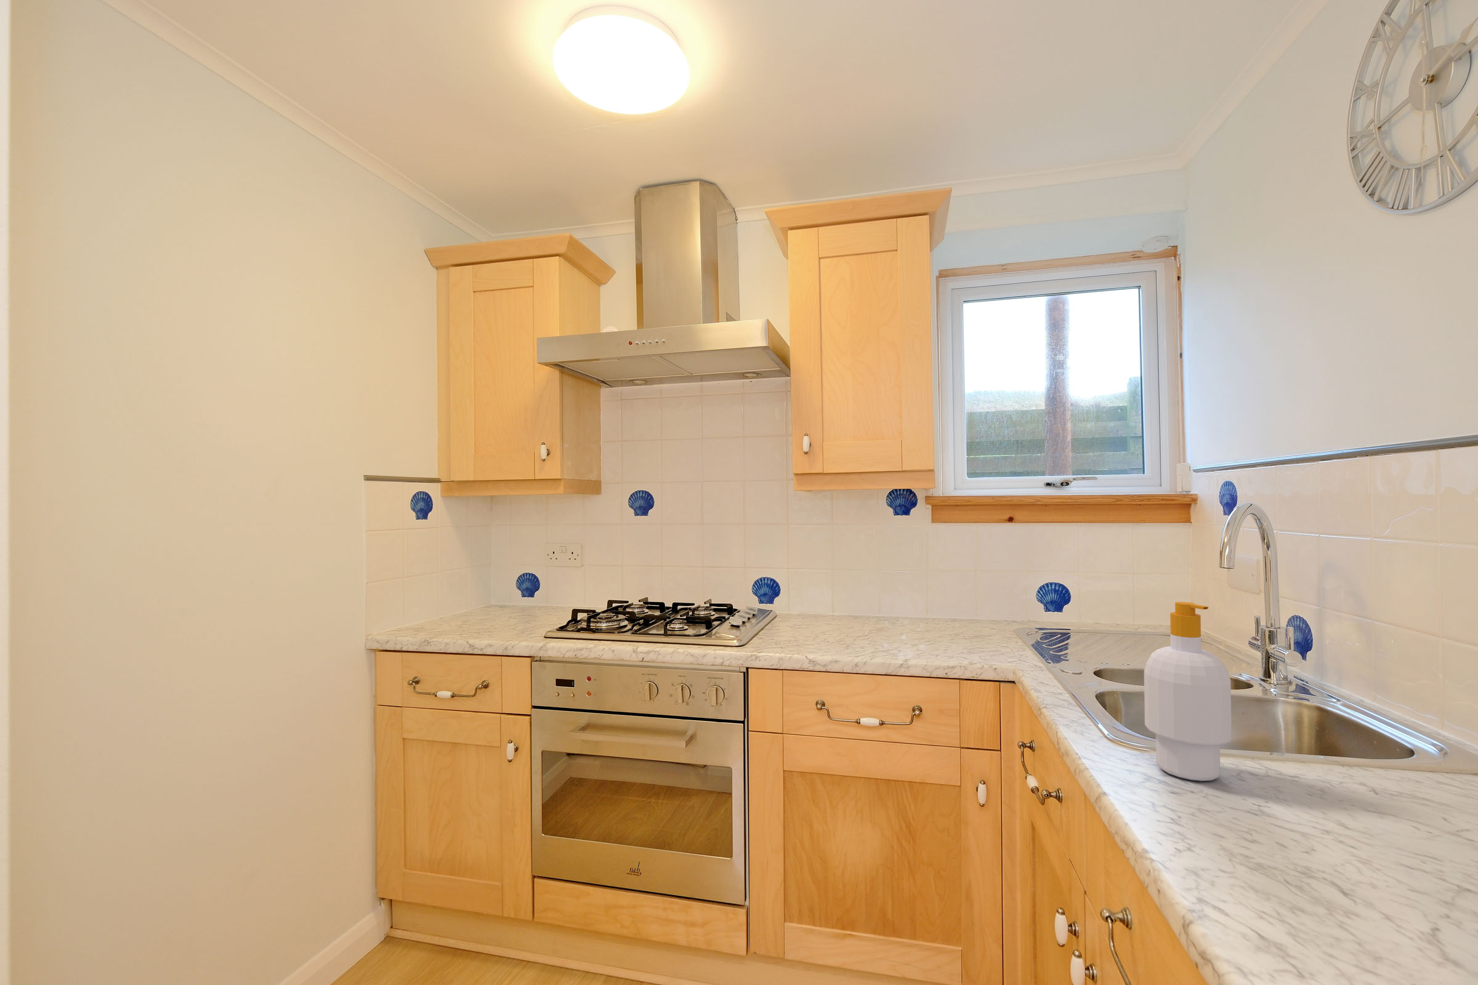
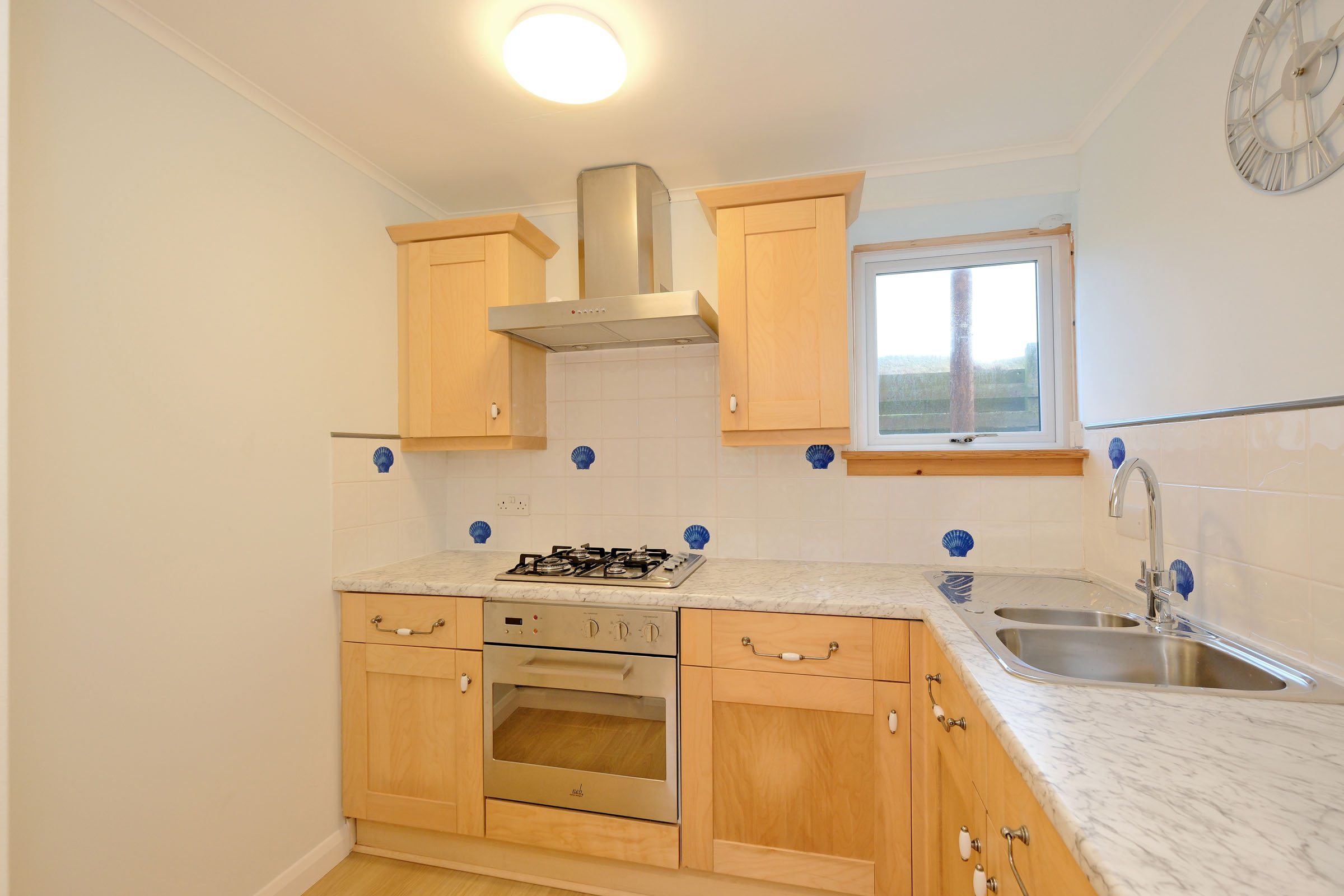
- soap bottle [1144,601,1233,782]
